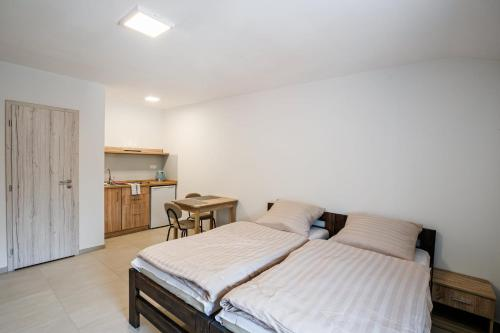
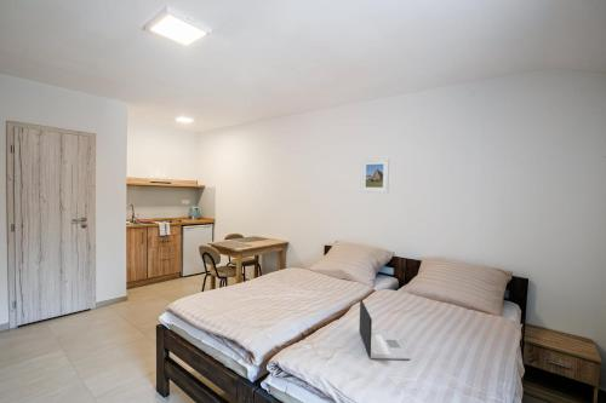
+ laptop [358,298,411,361]
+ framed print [360,157,390,194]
